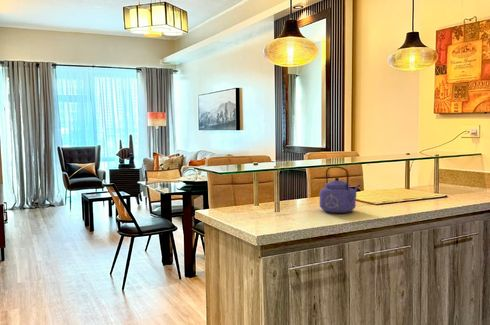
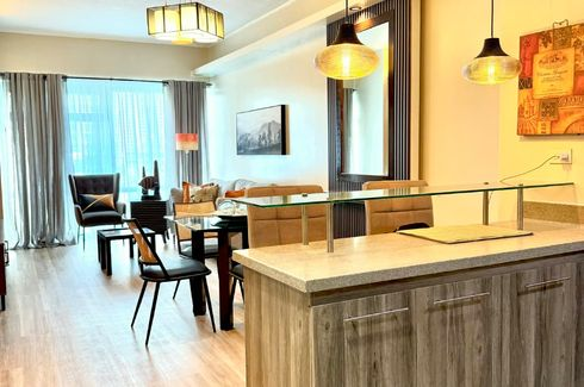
- kettle [319,165,361,214]
